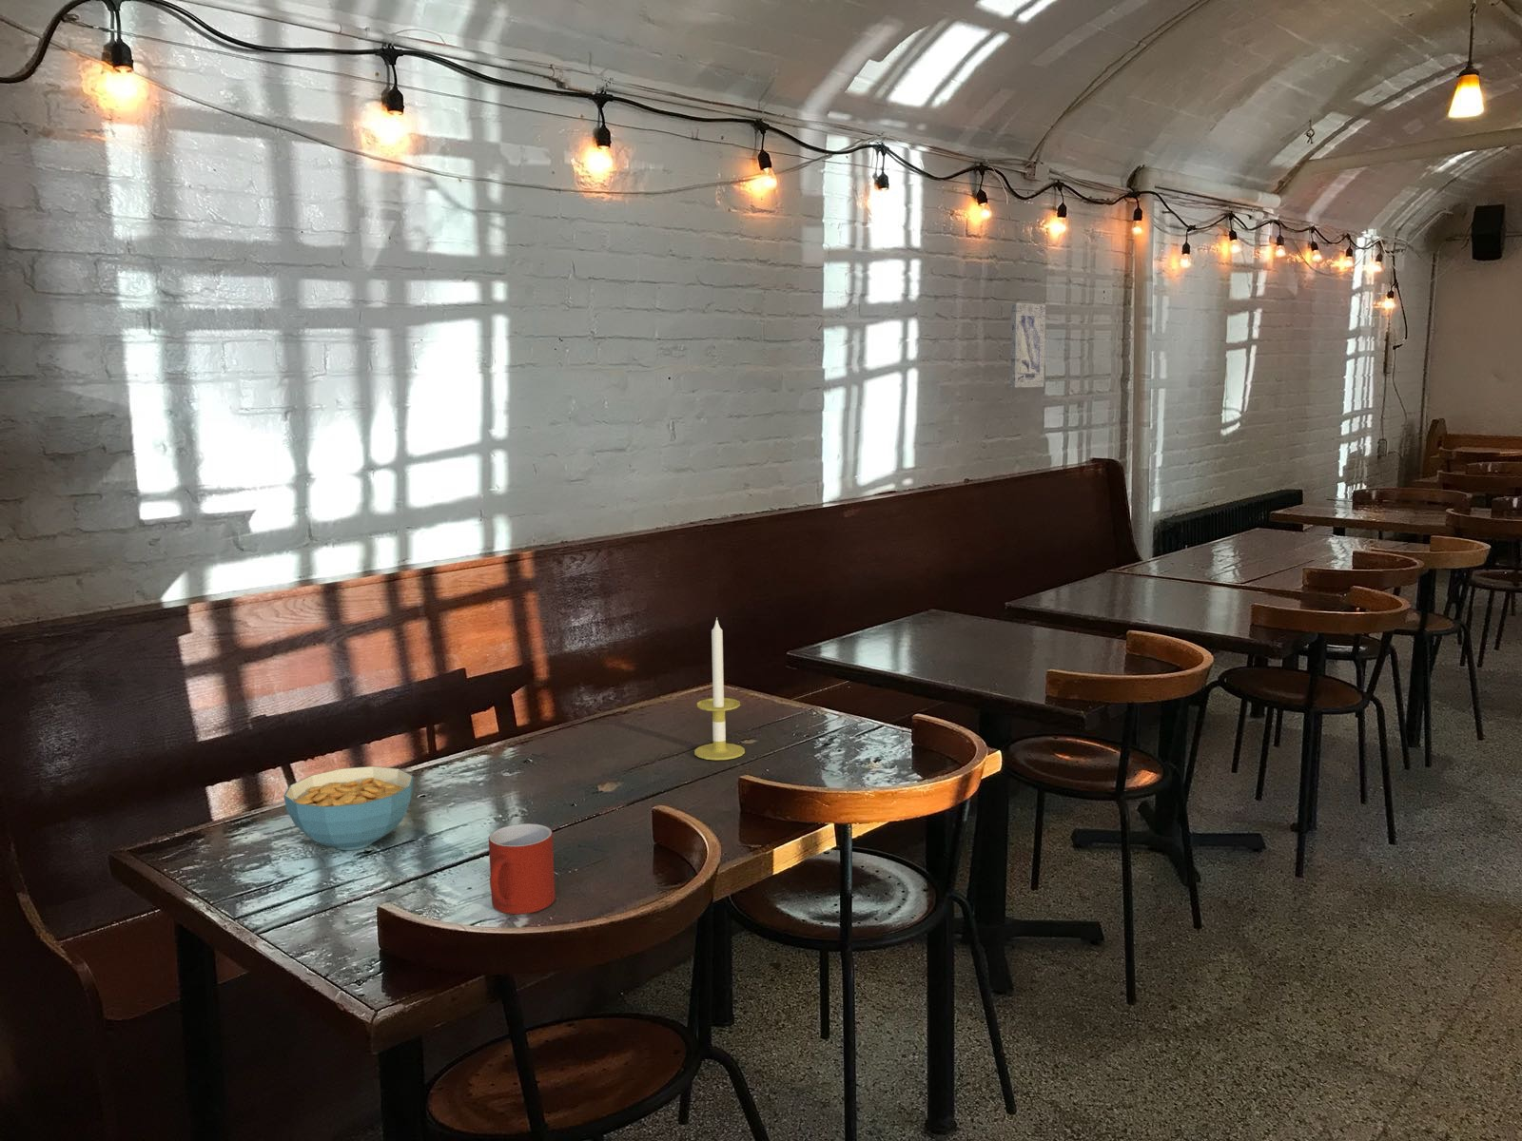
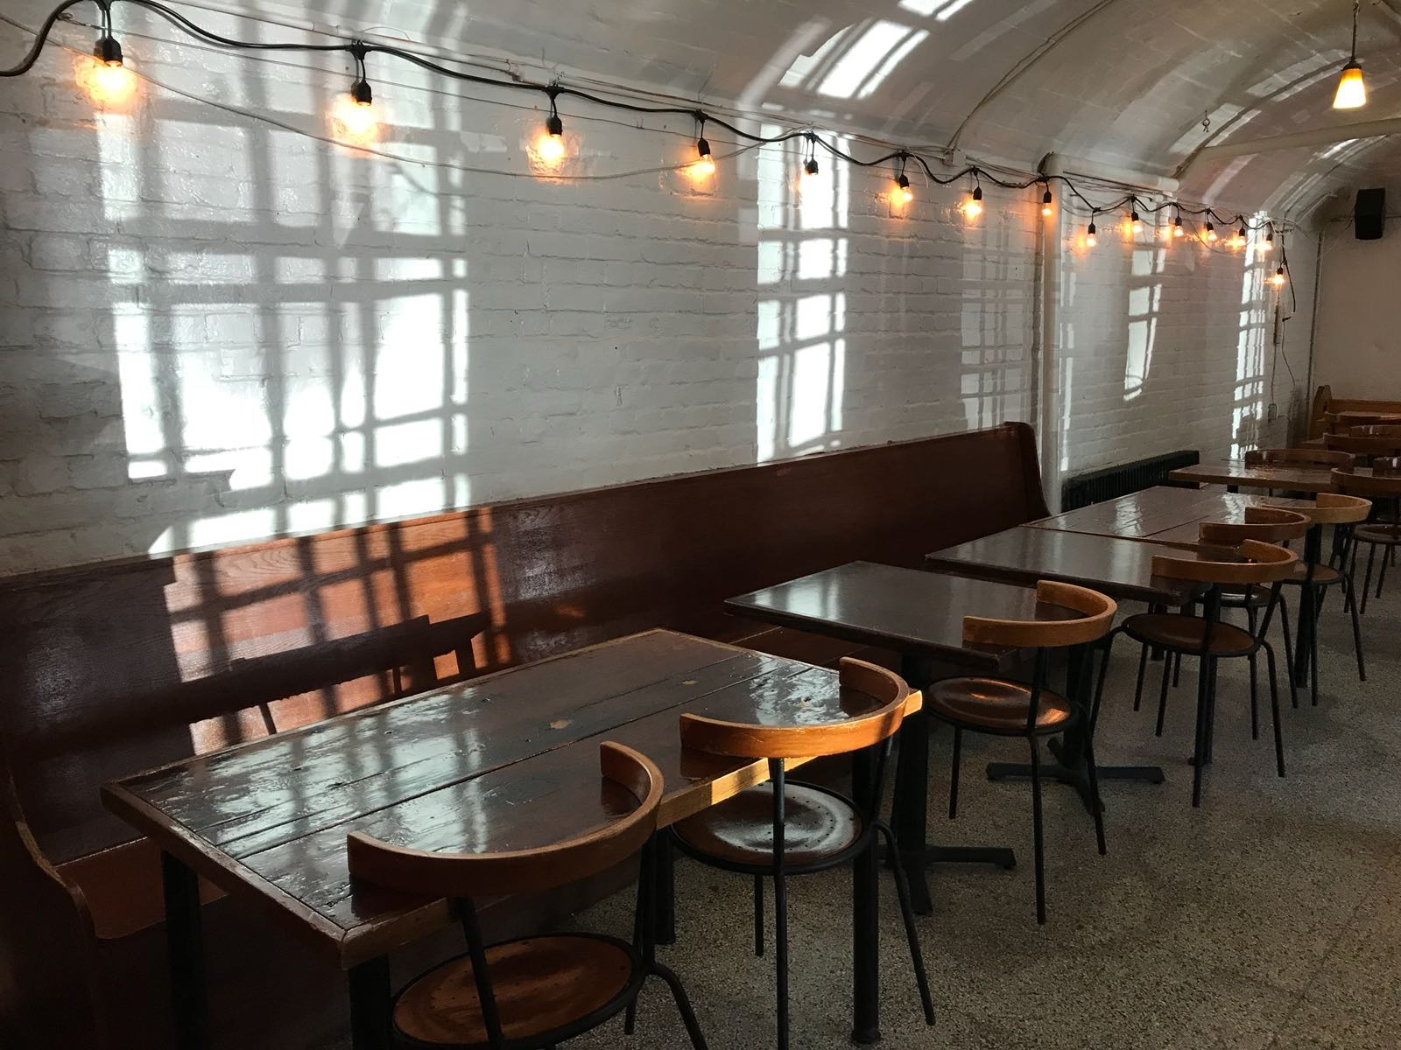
- candle [694,617,745,761]
- wall art [1009,301,1046,388]
- mug [488,822,556,914]
- cereal bowl [283,766,415,851]
